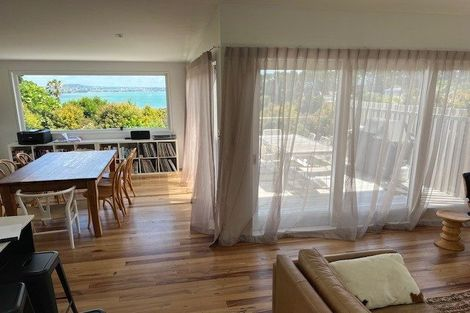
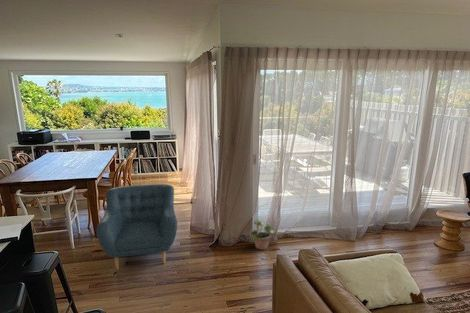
+ armchair [95,183,178,271]
+ potted plant [249,218,276,251]
